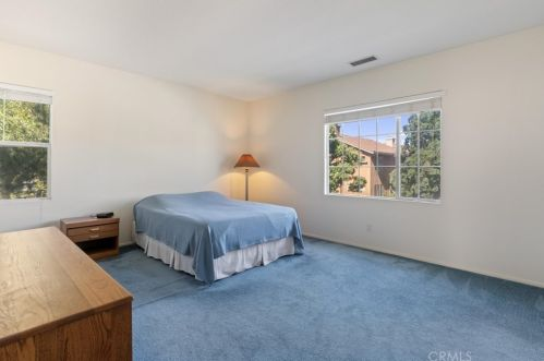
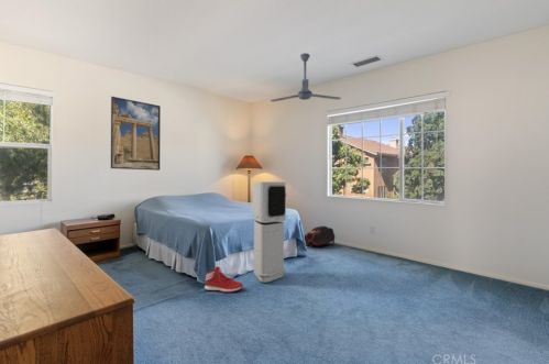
+ air purifier [251,180,287,284]
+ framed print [110,96,162,172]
+ backpack [304,225,336,247]
+ ceiling fan [270,52,342,102]
+ sneaker [204,265,244,294]
